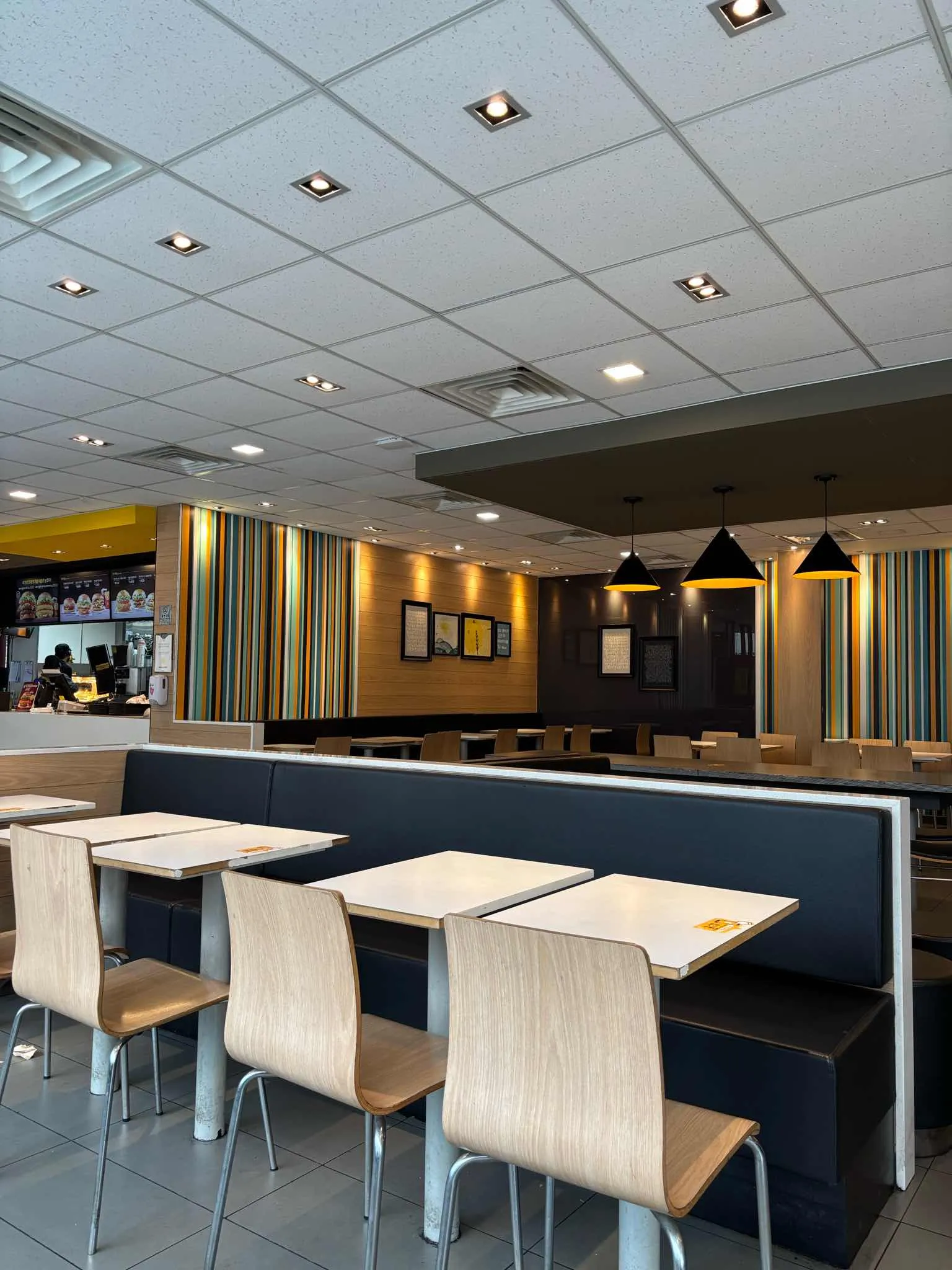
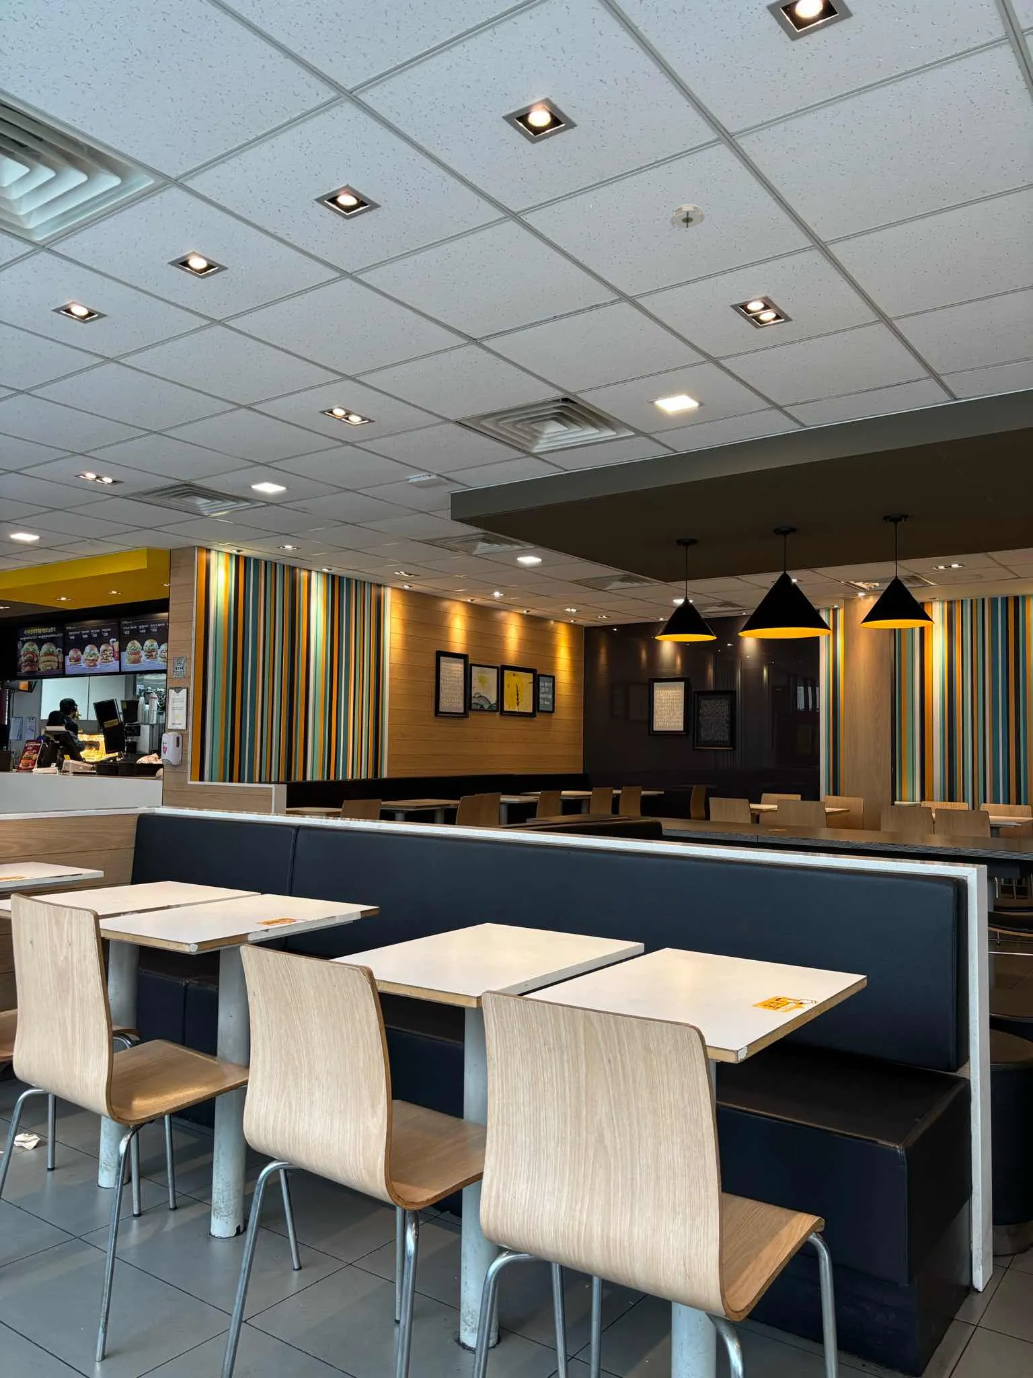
+ smoke detector [667,204,705,231]
